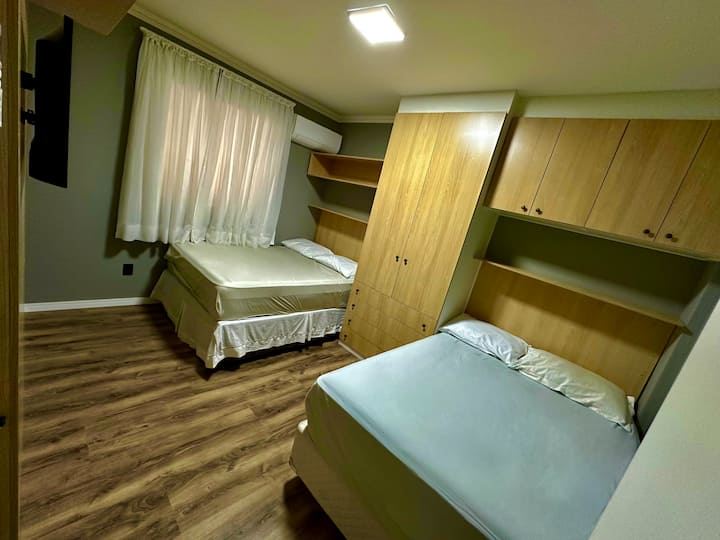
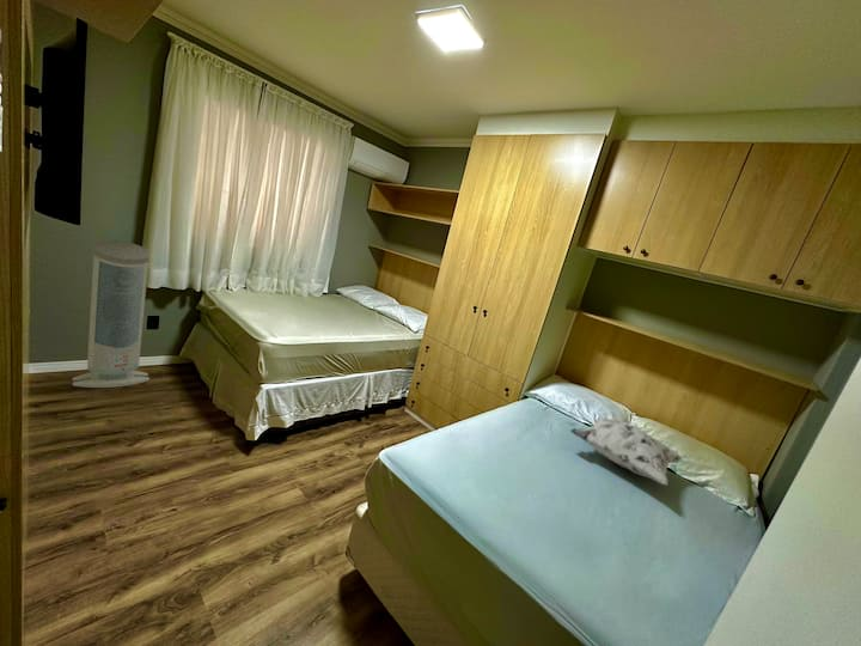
+ air purifier [72,239,151,389]
+ decorative pillow [569,416,684,486]
